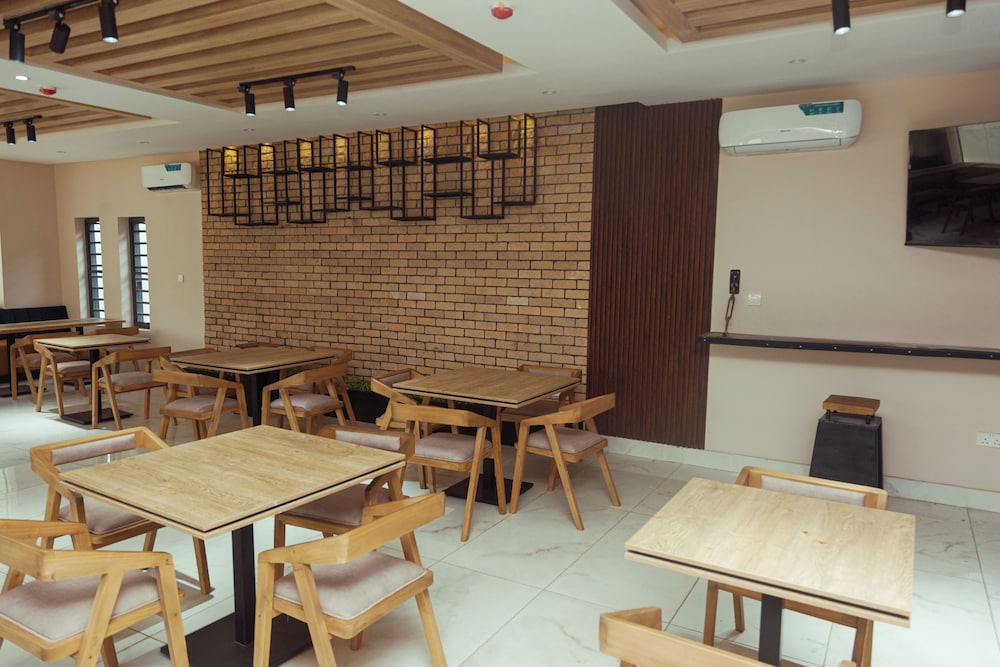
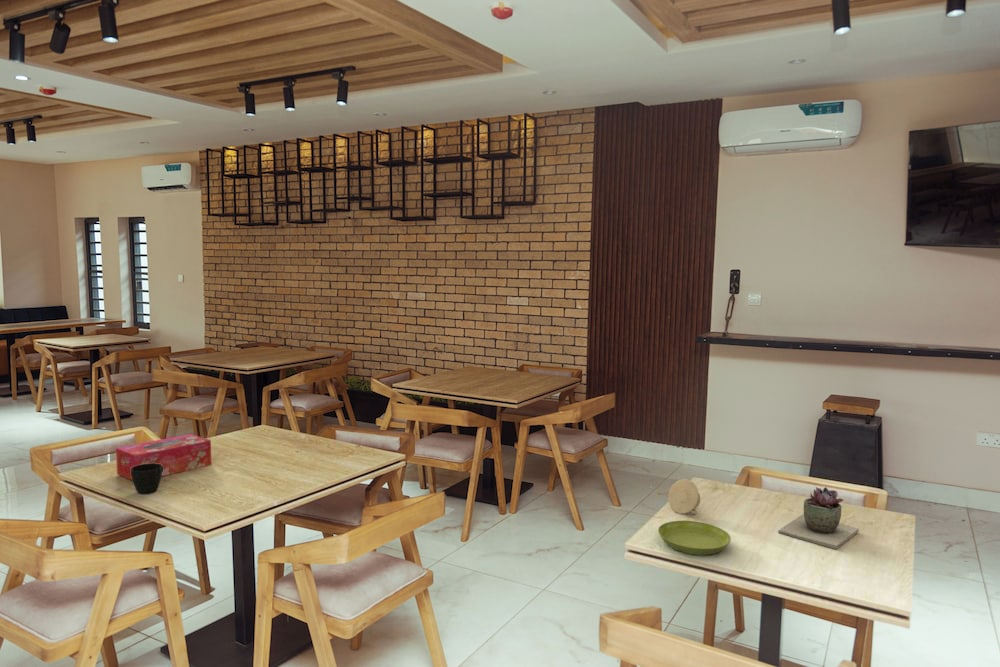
+ cup [131,463,163,495]
+ succulent plant [777,486,860,550]
+ cup [667,478,701,515]
+ tissue box [115,433,212,481]
+ saucer [657,520,732,556]
